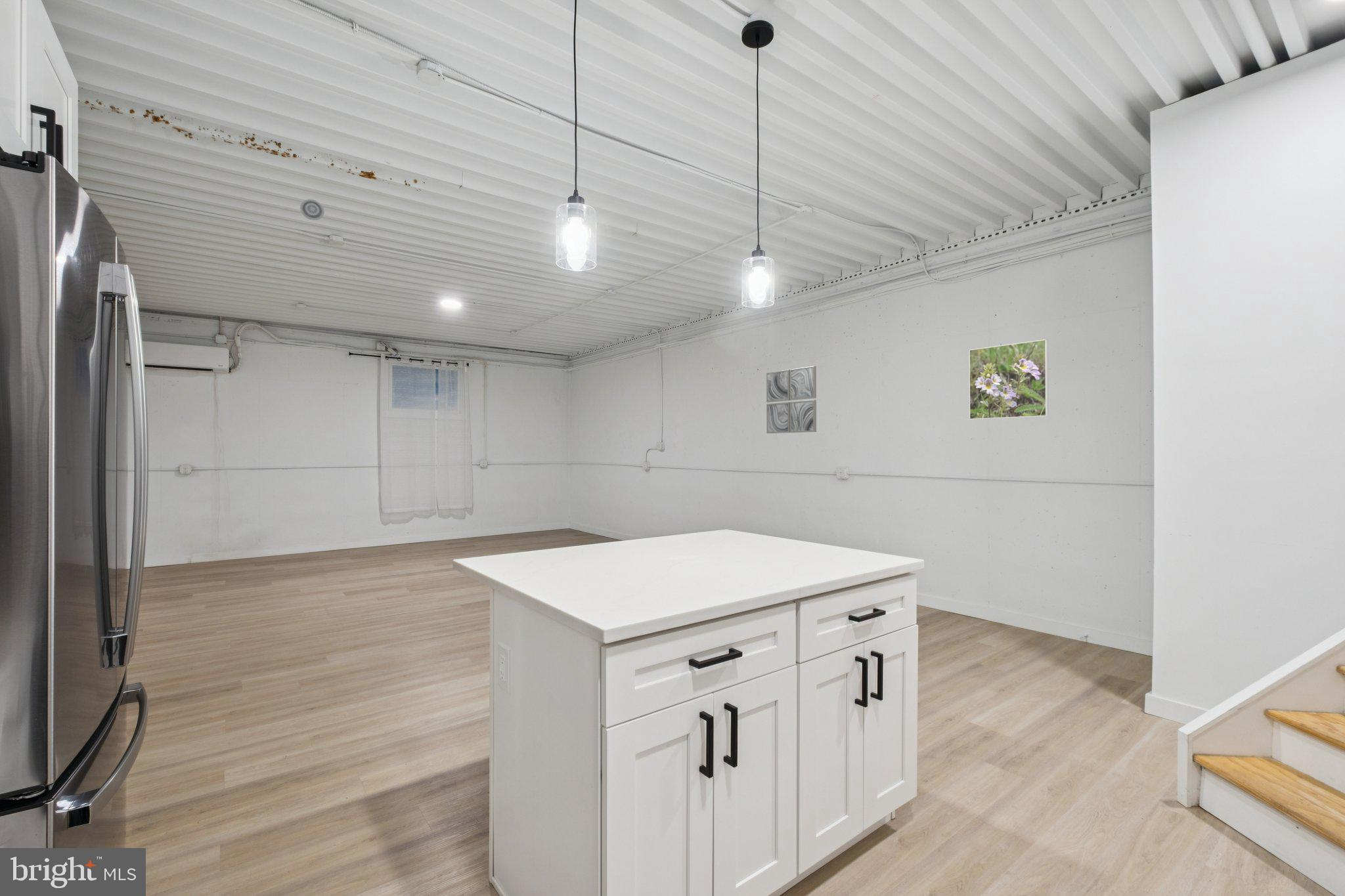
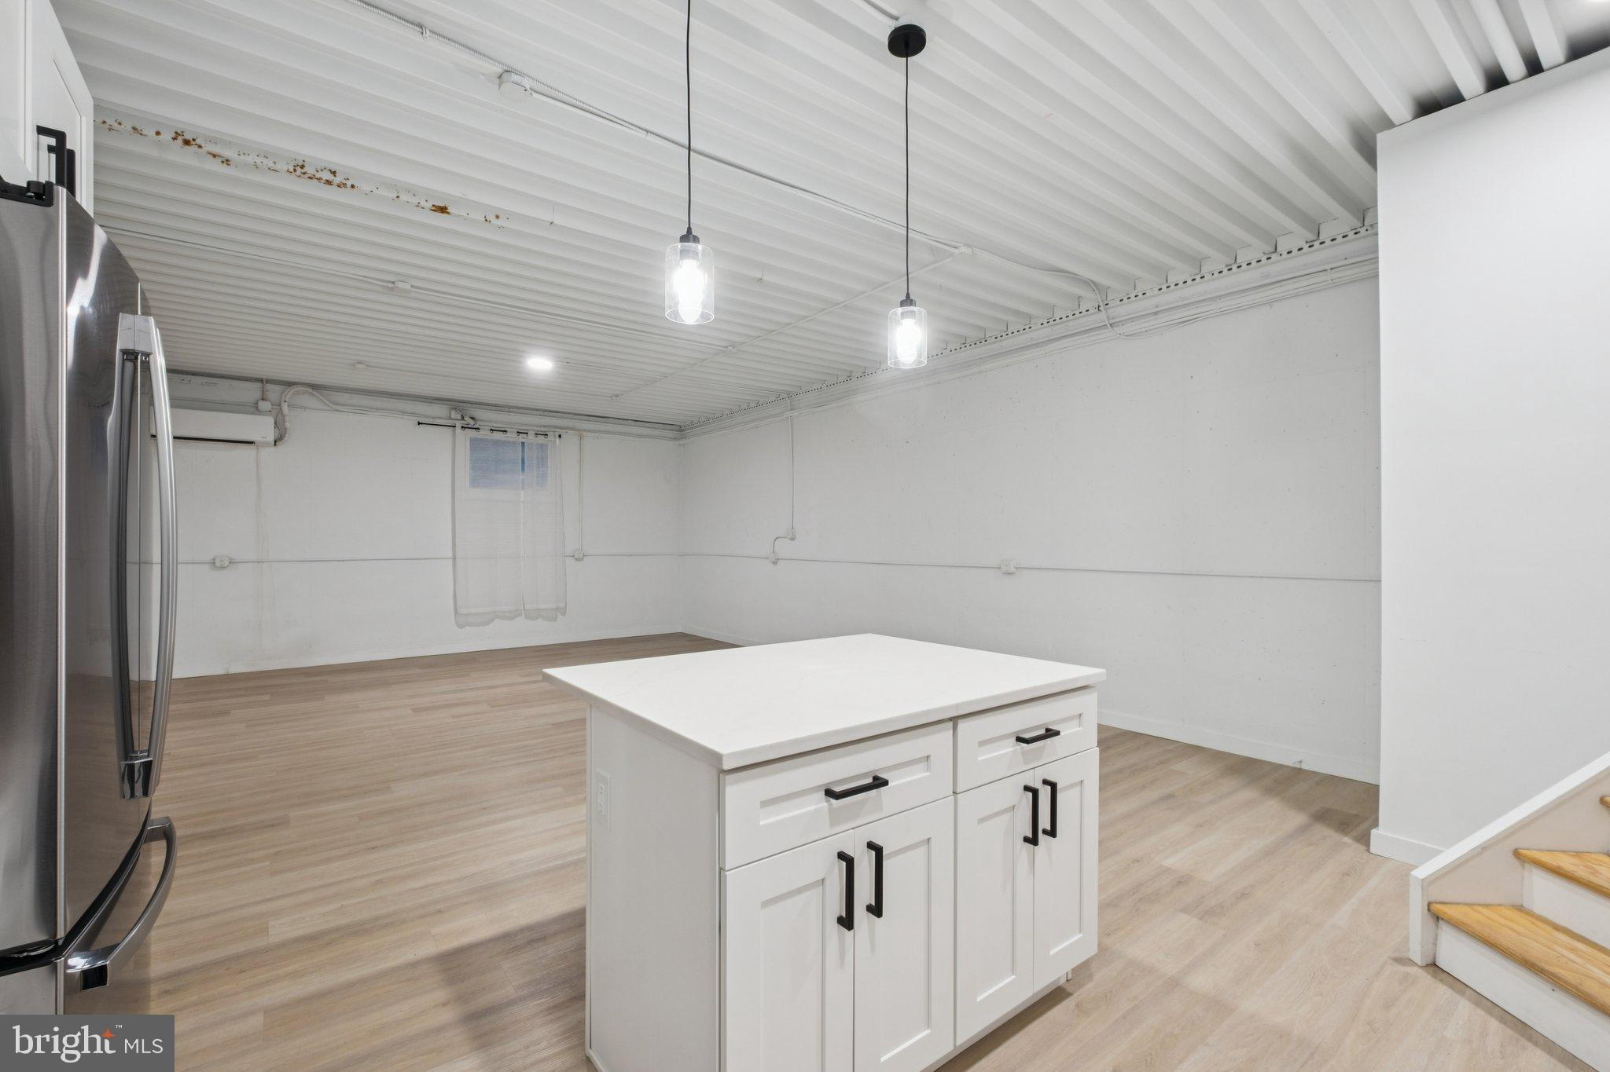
- smoke detector [299,199,325,221]
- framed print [969,339,1049,420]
- wall art [766,366,817,434]
